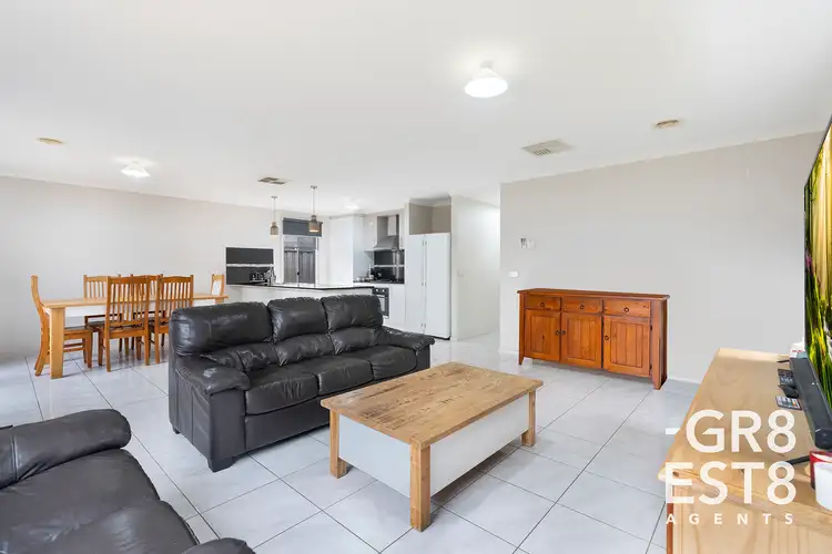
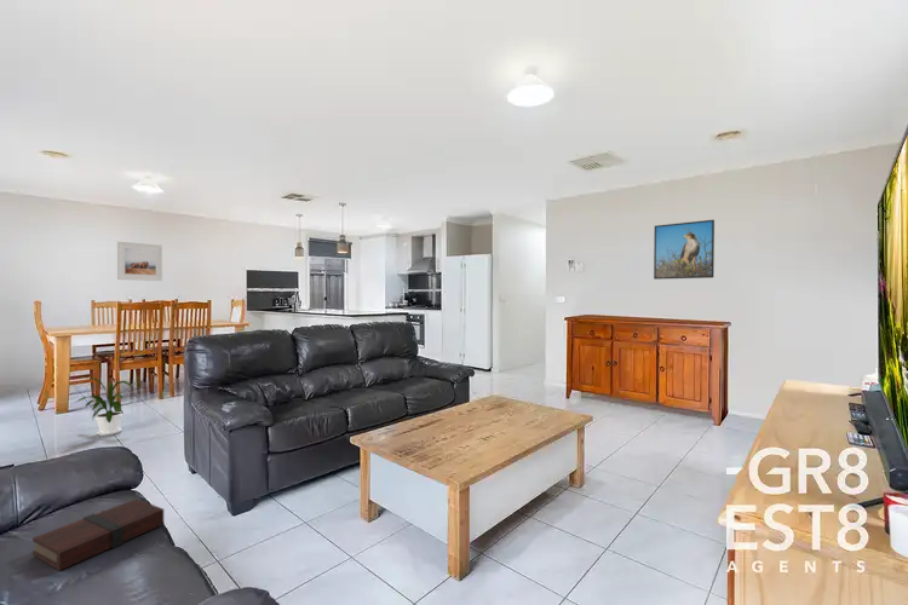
+ house plant [74,376,133,437]
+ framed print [116,241,163,282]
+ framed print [653,219,716,281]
+ book [31,497,165,572]
